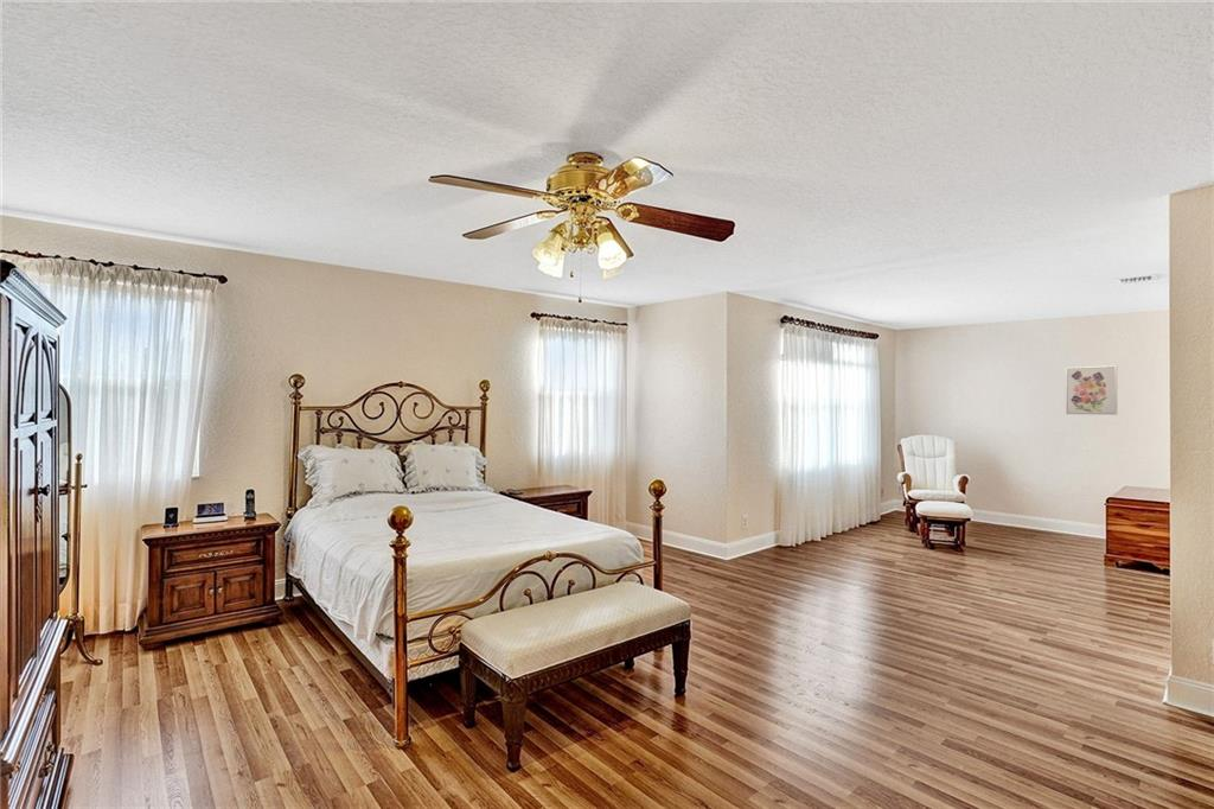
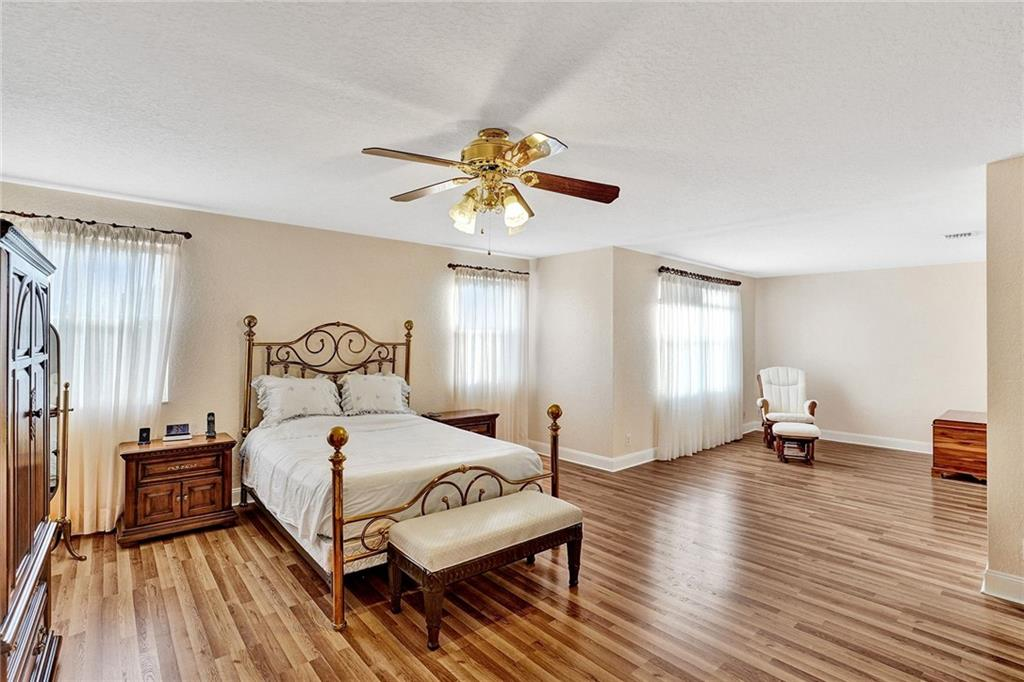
- wall art [1065,364,1118,416]
